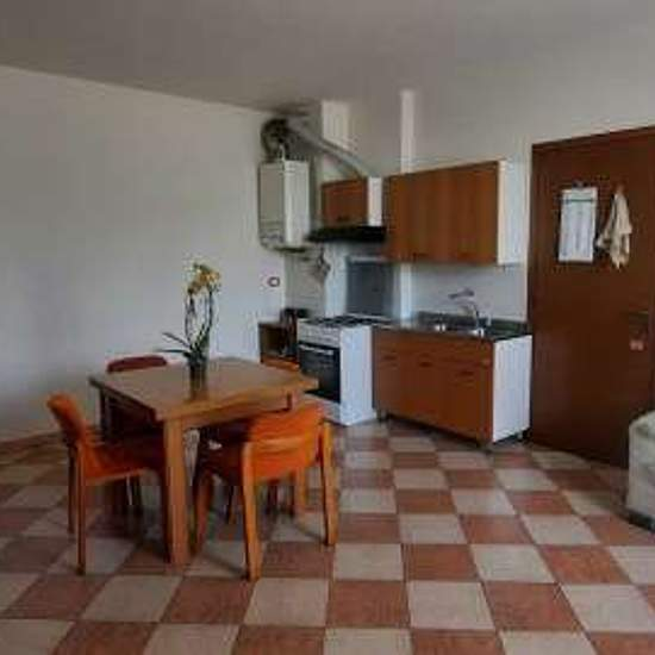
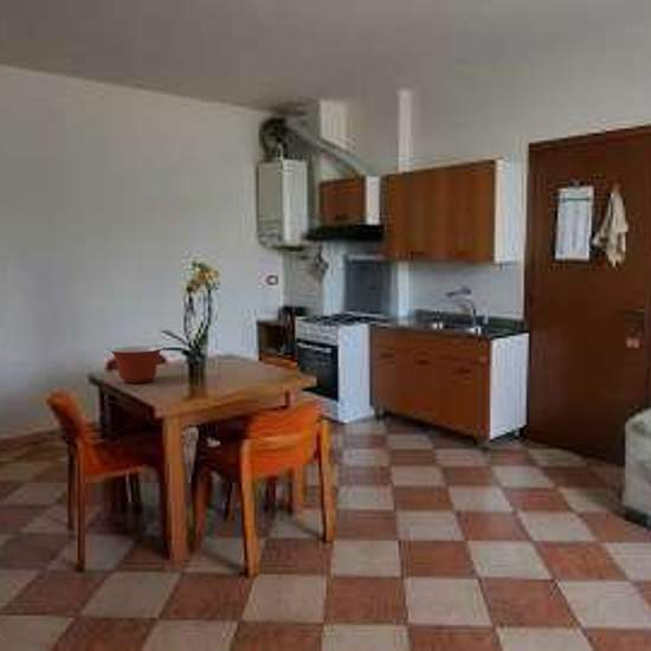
+ mixing bowl [109,344,165,383]
